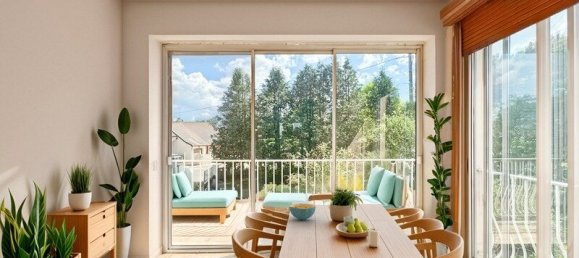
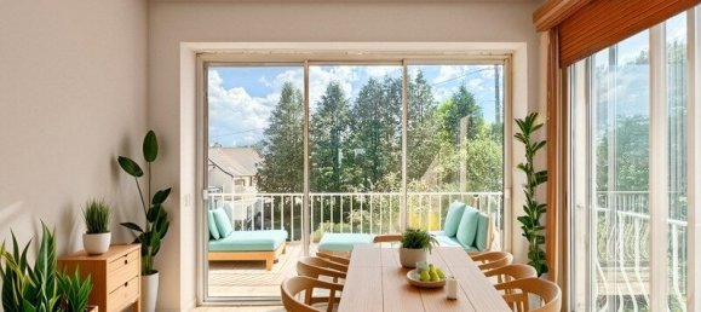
- cereal bowl [288,203,317,221]
